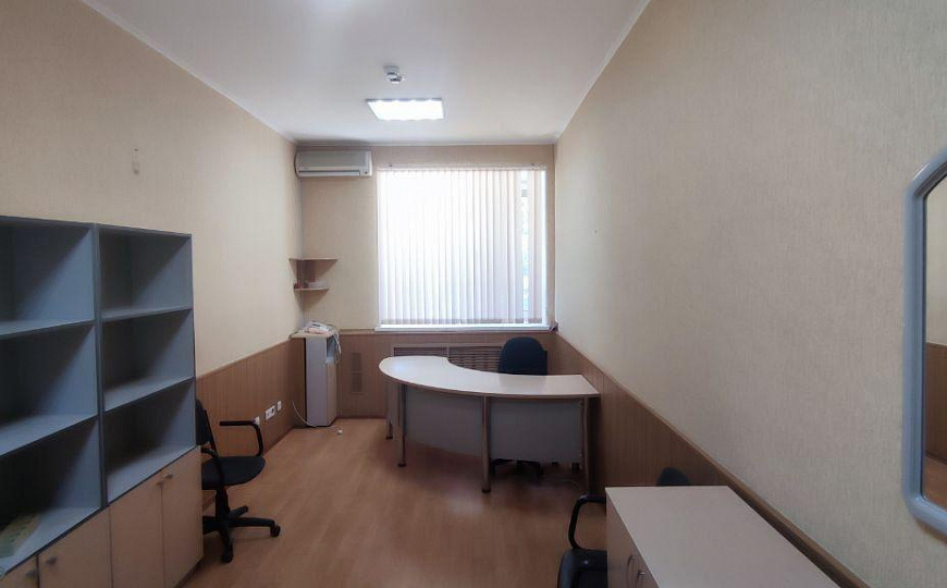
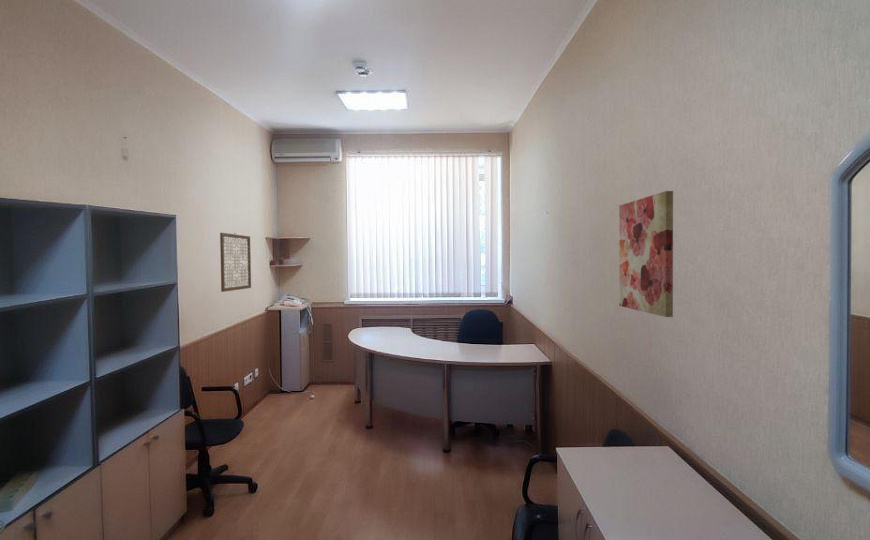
+ wall art [618,190,674,318]
+ wall art [219,232,252,293]
